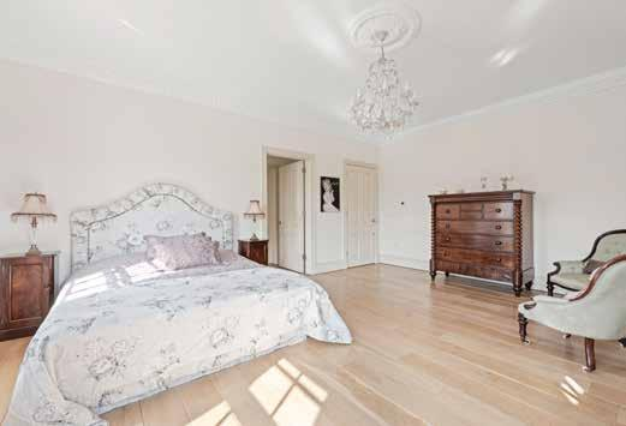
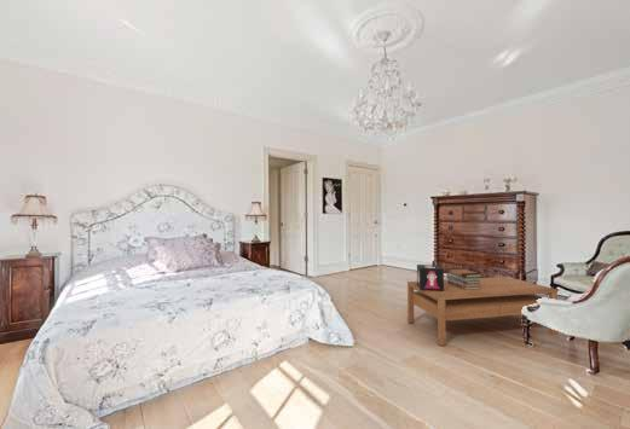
+ decorative box [416,263,445,291]
+ coffee table [406,276,559,347]
+ book stack [445,267,482,290]
